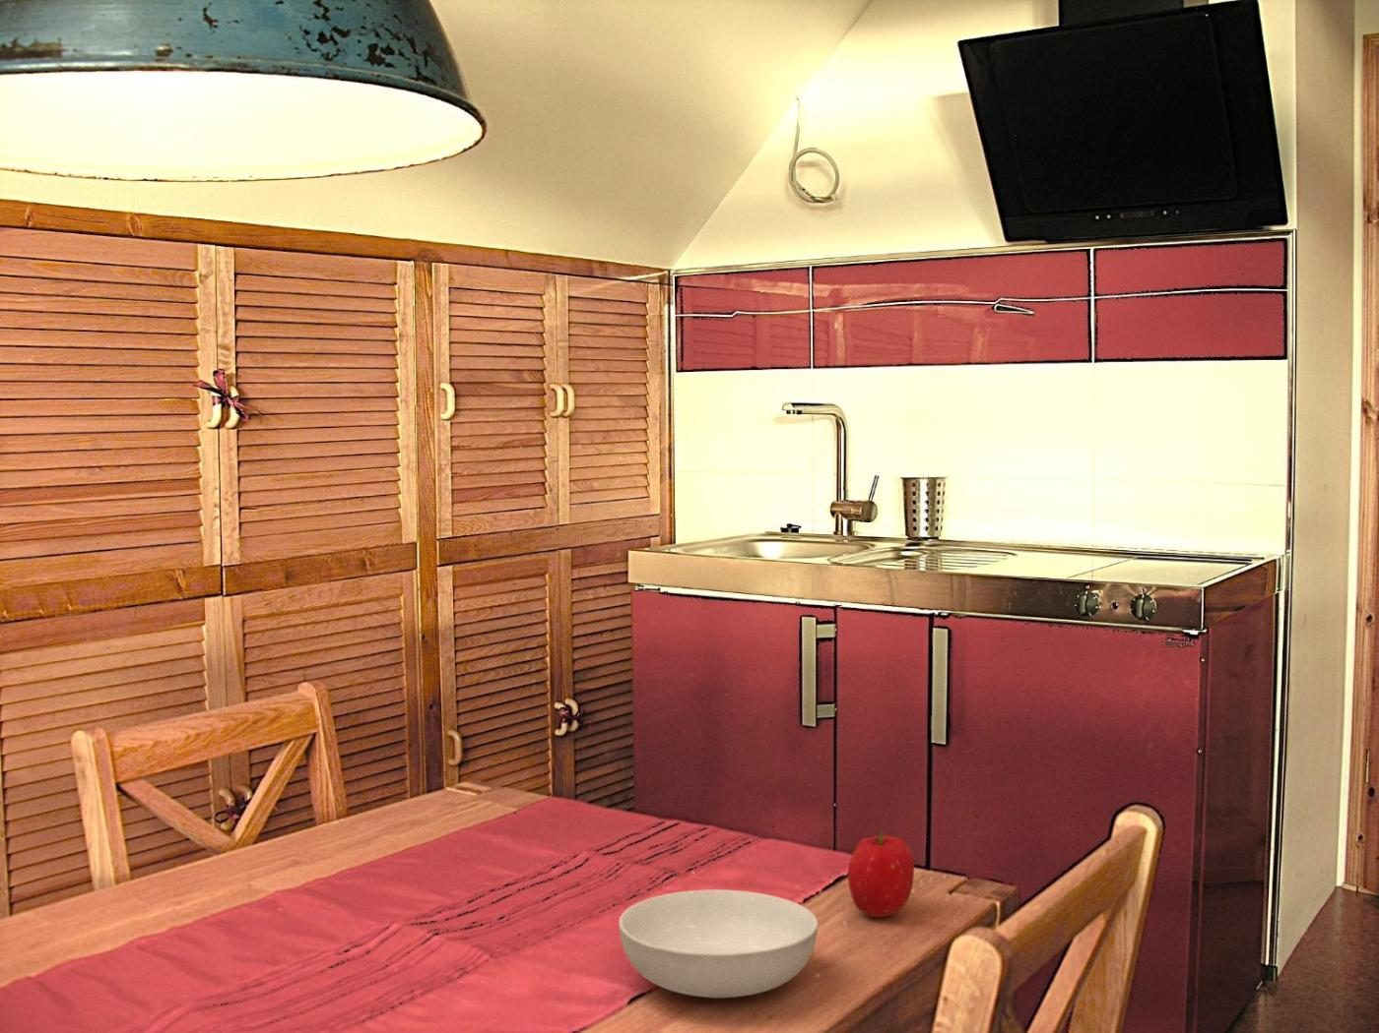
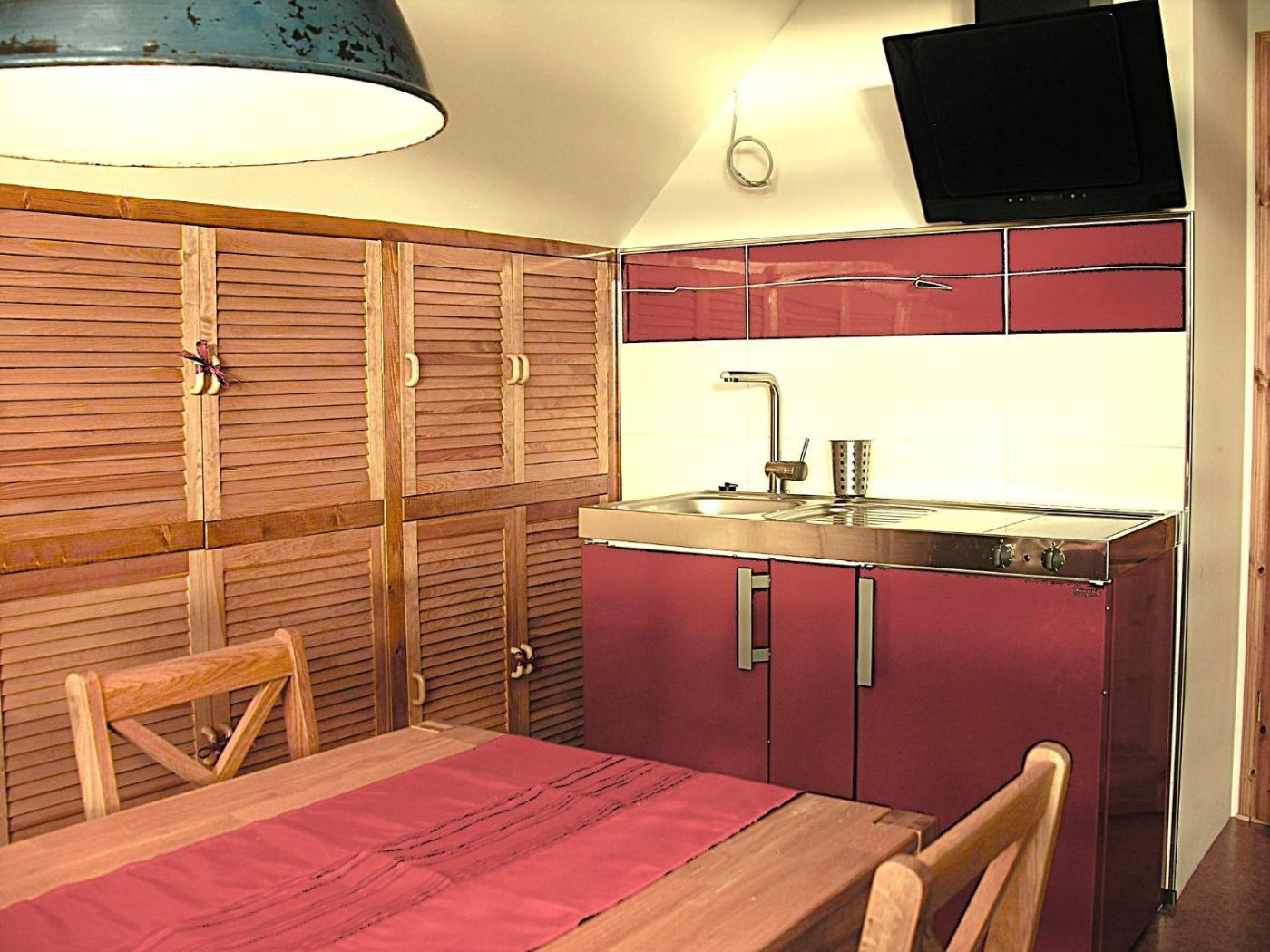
- serving bowl [618,889,820,998]
- fruit [847,828,915,918]
